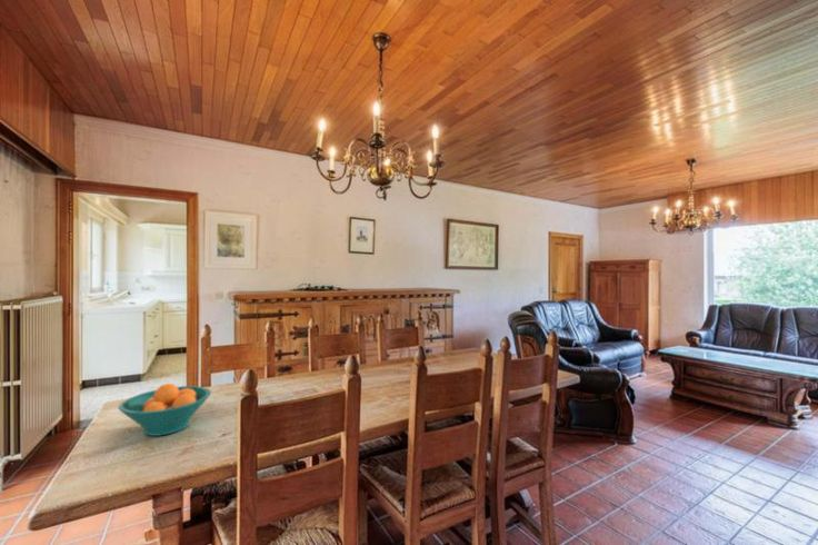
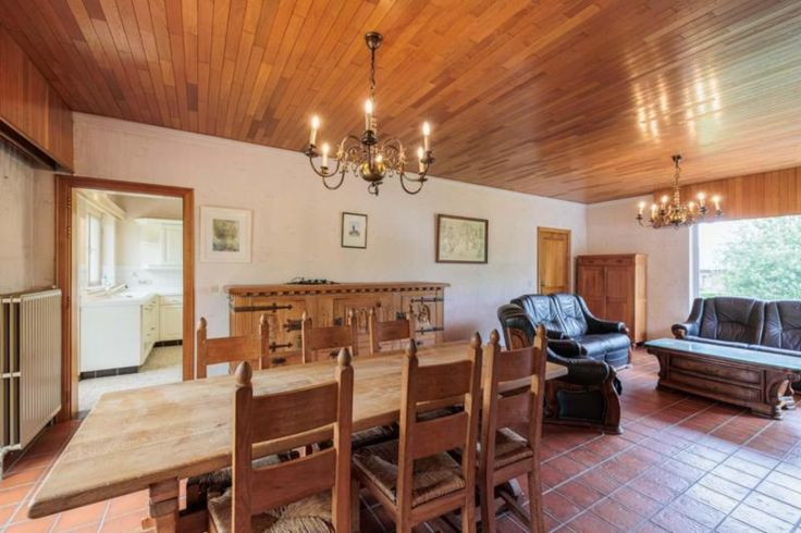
- fruit bowl [118,383,212,437]
